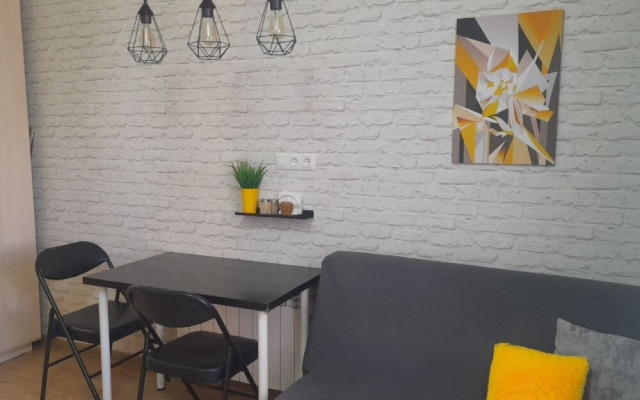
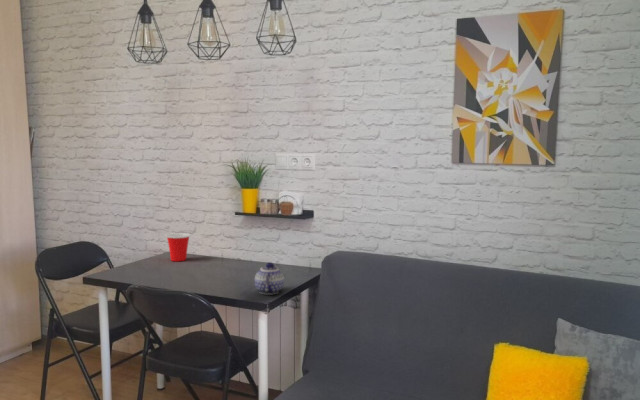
+ cup [165,232,192,262]
+ teapot [254,261,285,296]
